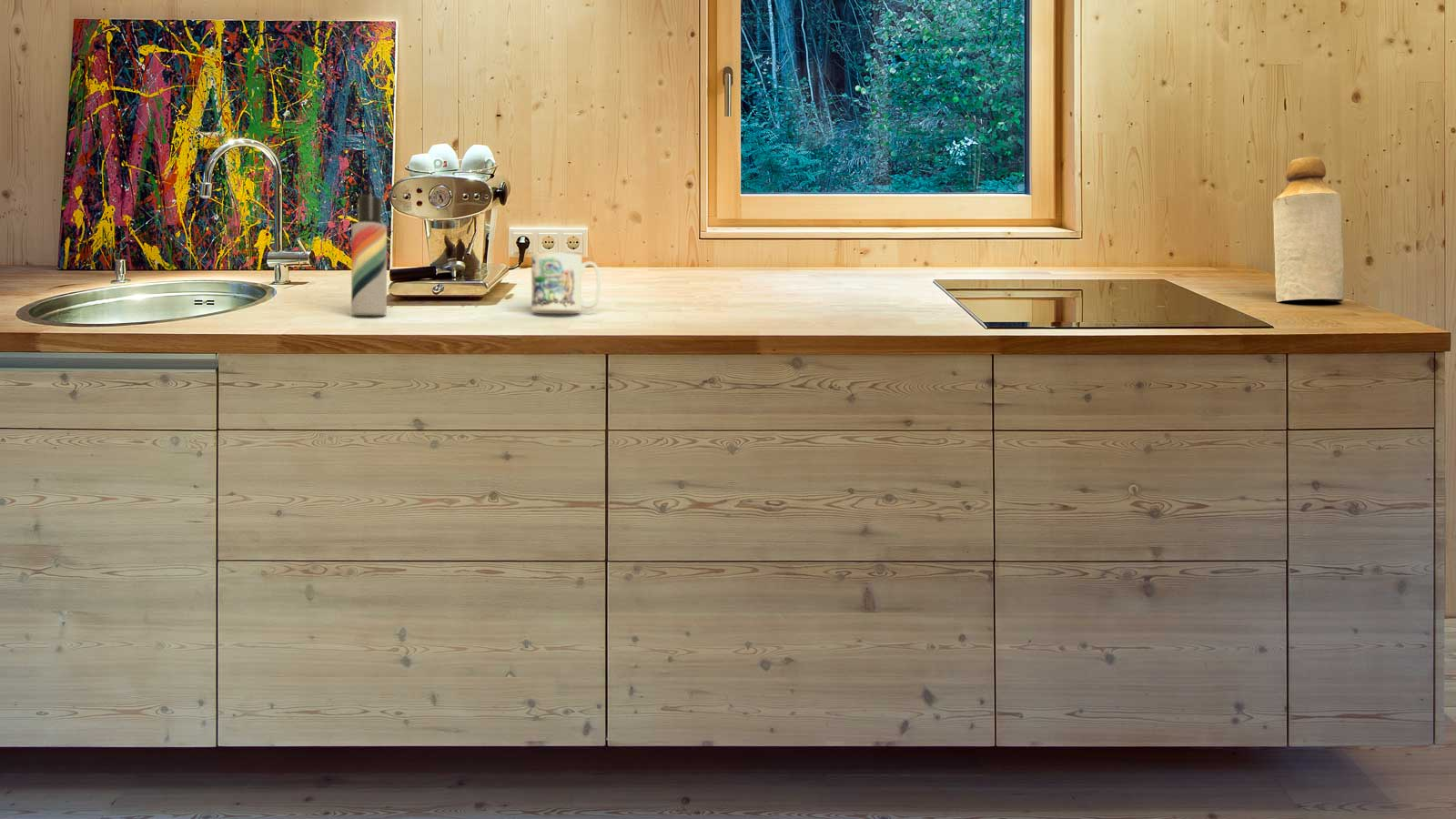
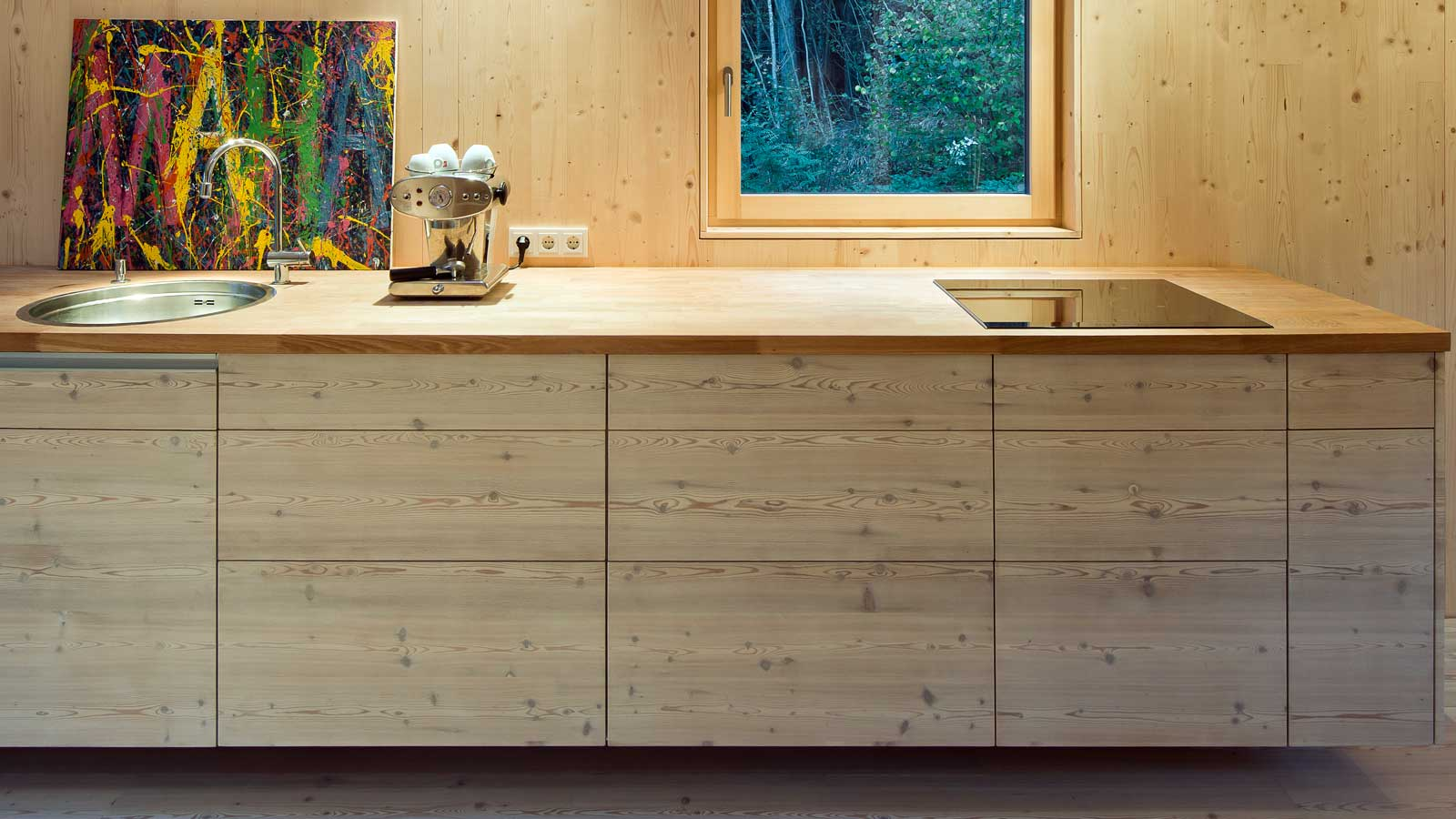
- mug [531,252,602,315]
- bottle [1272,157,1345,303]
- lotion bottle [350,194,388,317]
